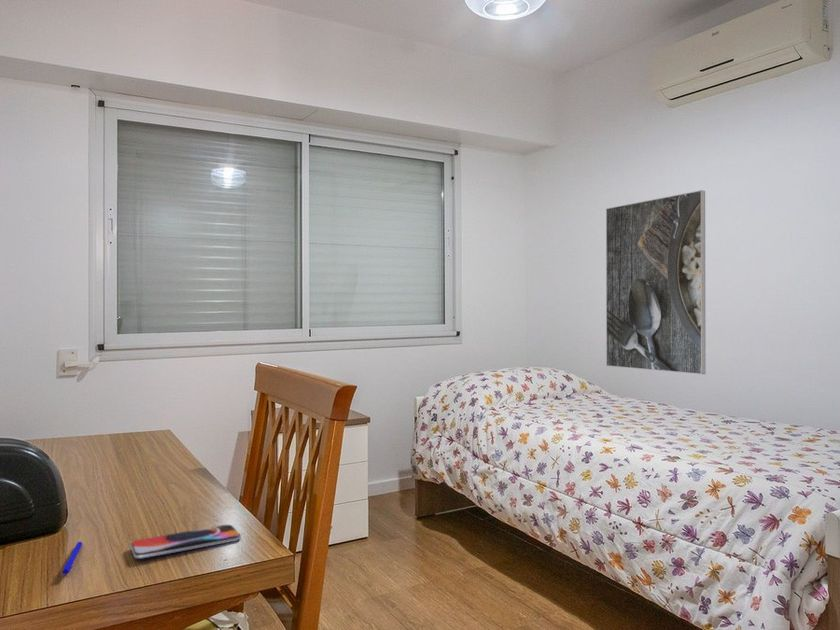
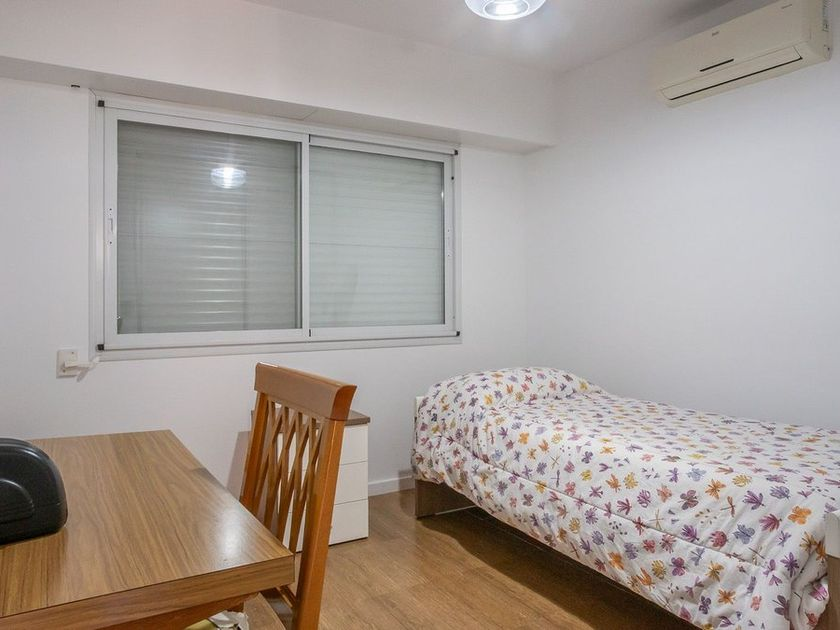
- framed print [605,189,706,375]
- pen [62,541,83,575]
- smartphone [129,524,242,560]
